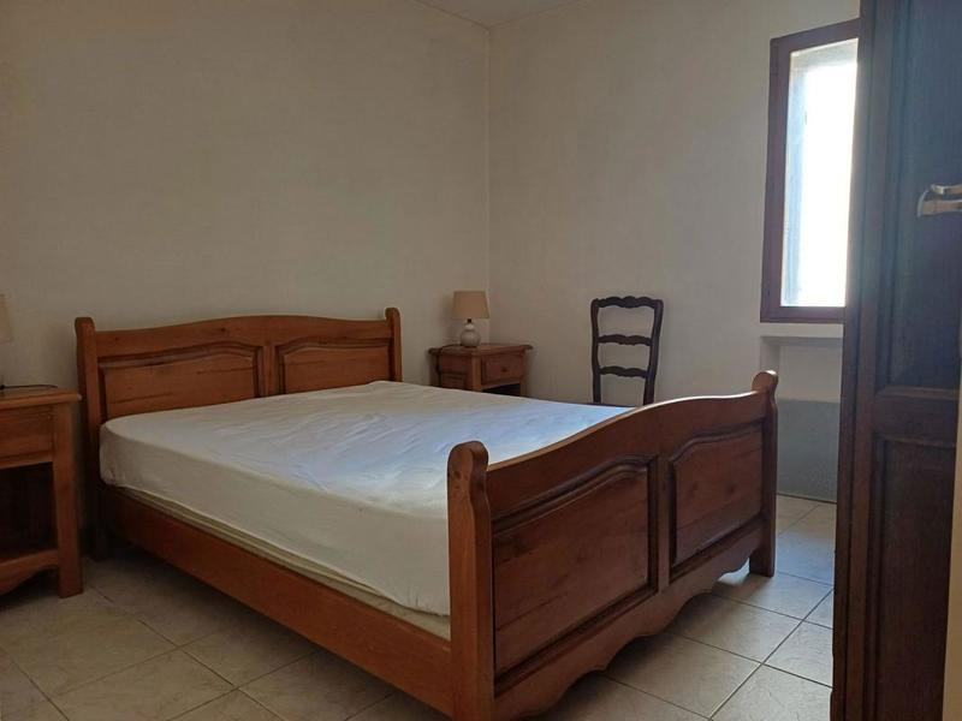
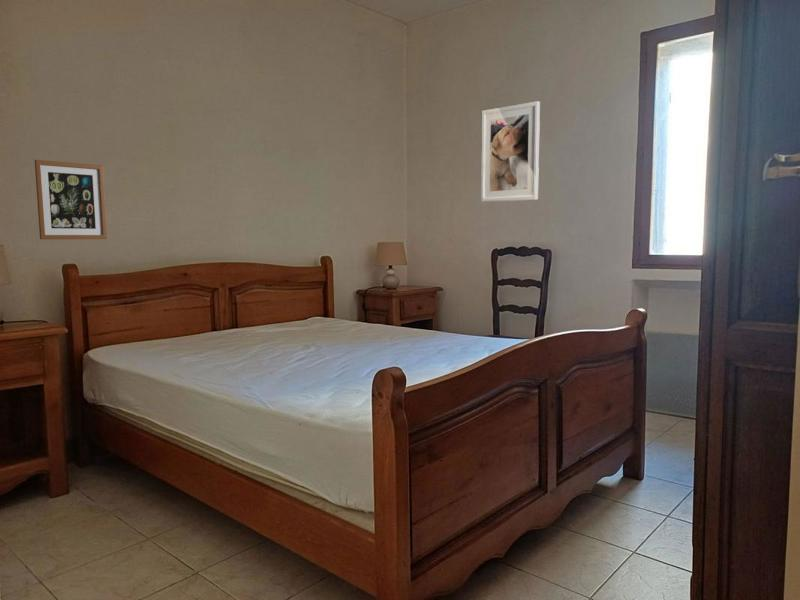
+ wall art [34,159,108,240]
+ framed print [480,100,541,203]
